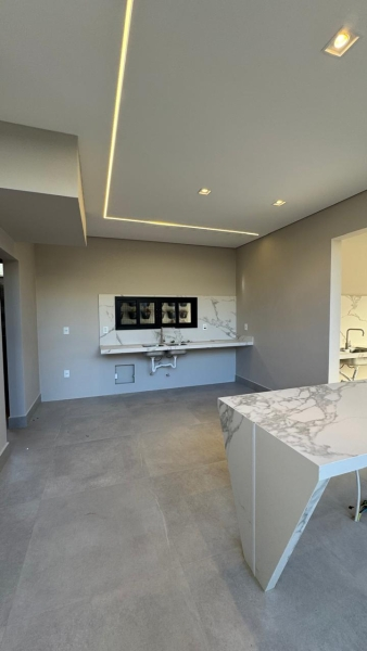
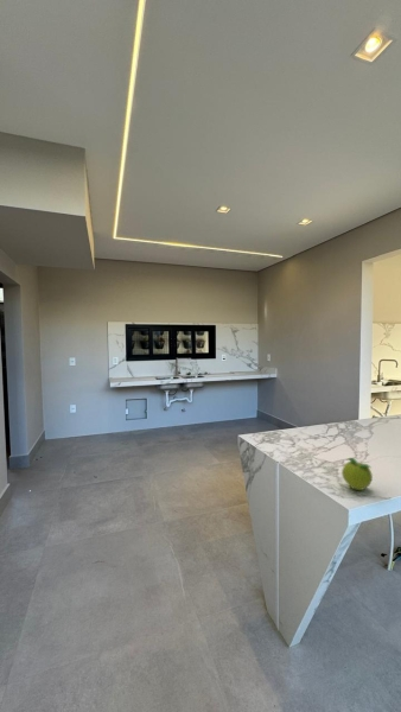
+ fruit [340,457,374,491]
